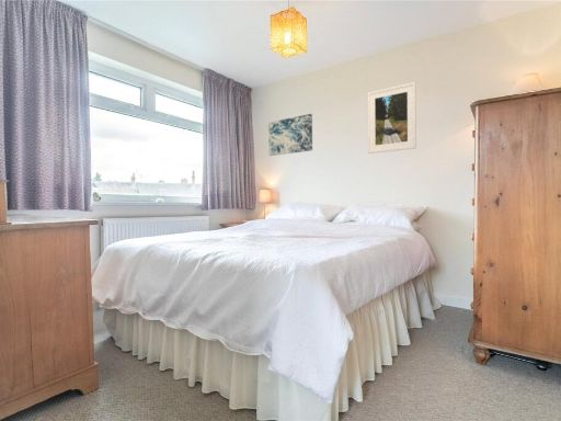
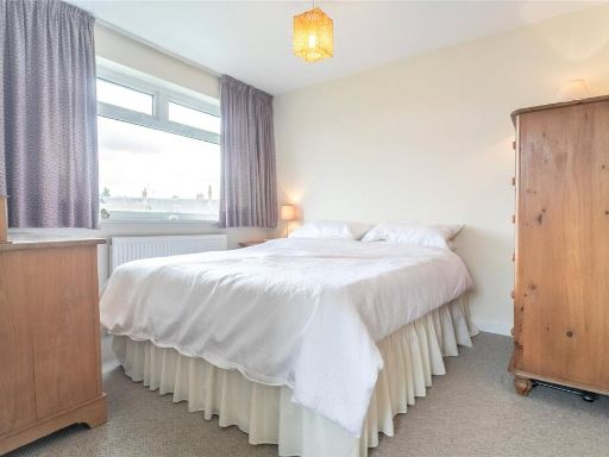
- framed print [367,81,417,155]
- wall art [267,113,313,157]
